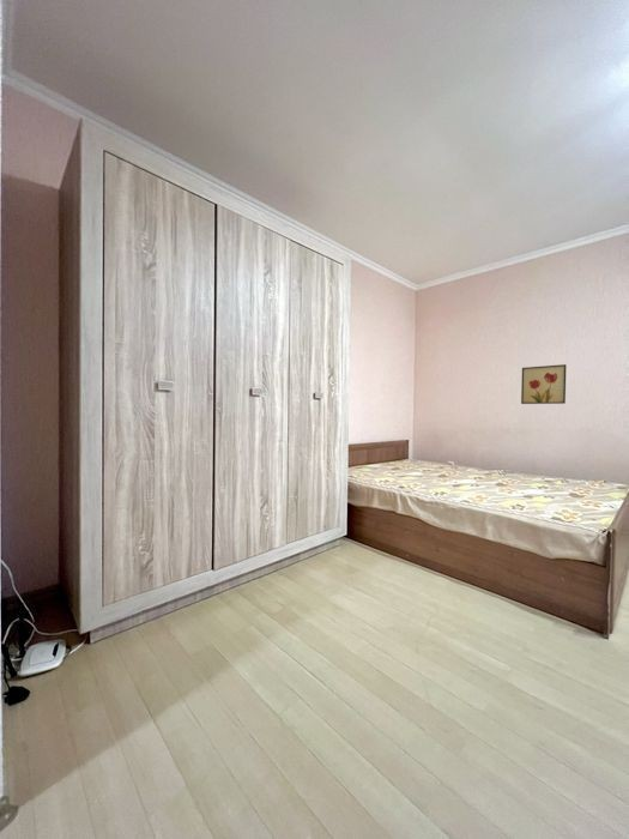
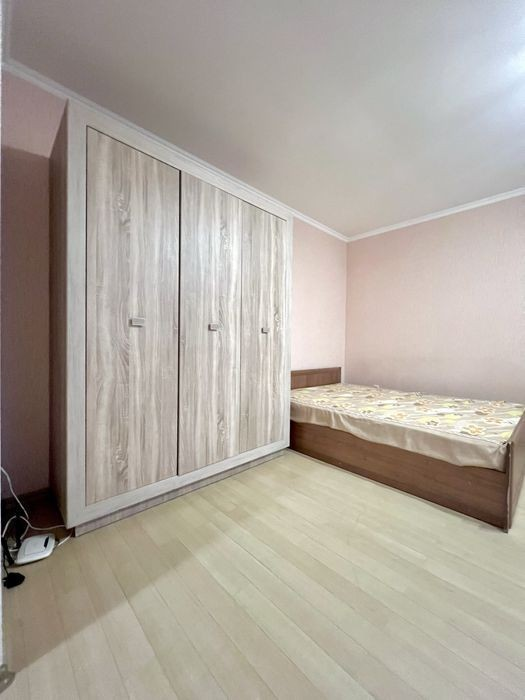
- wall art [520,363,568,405]
